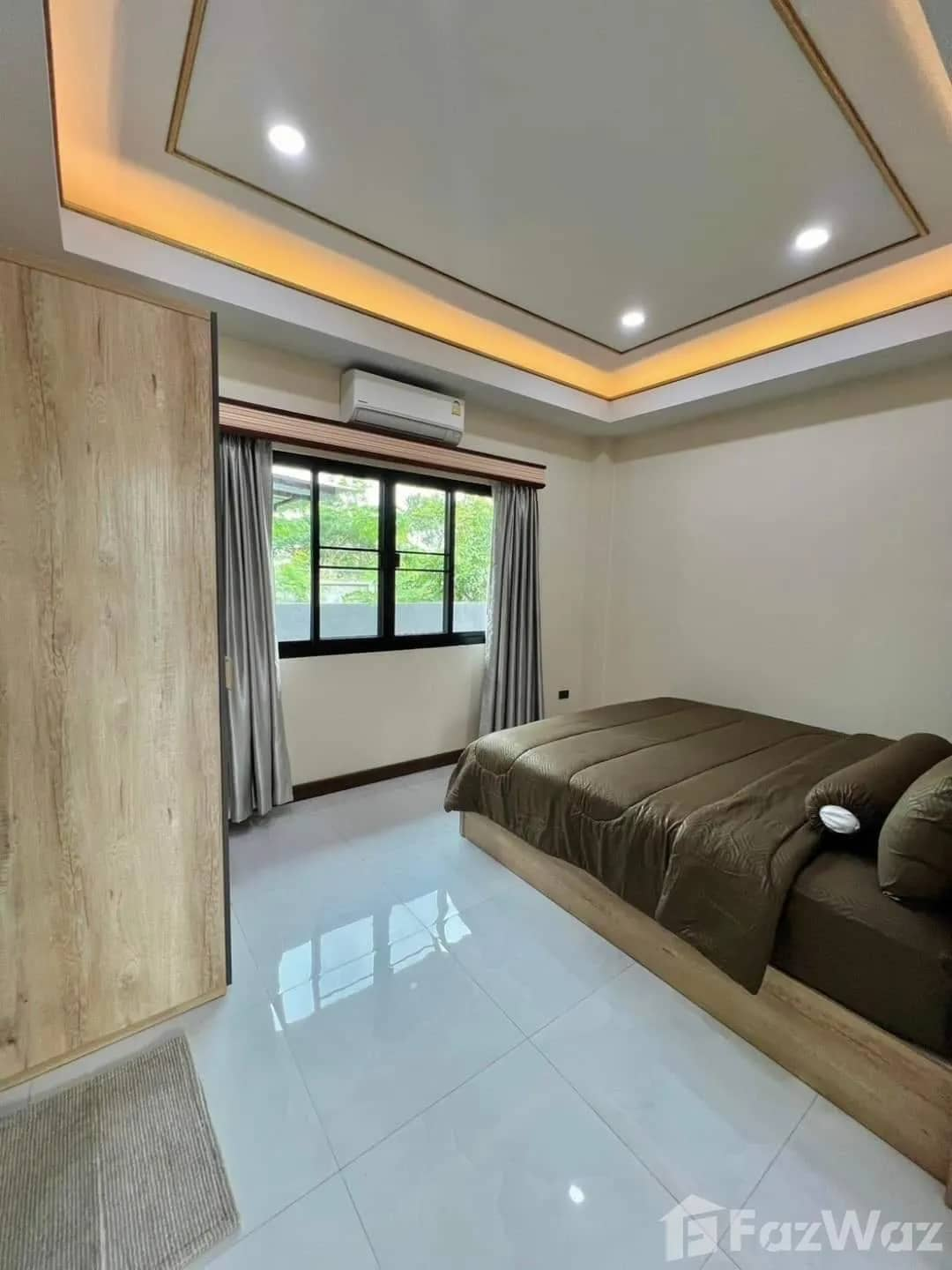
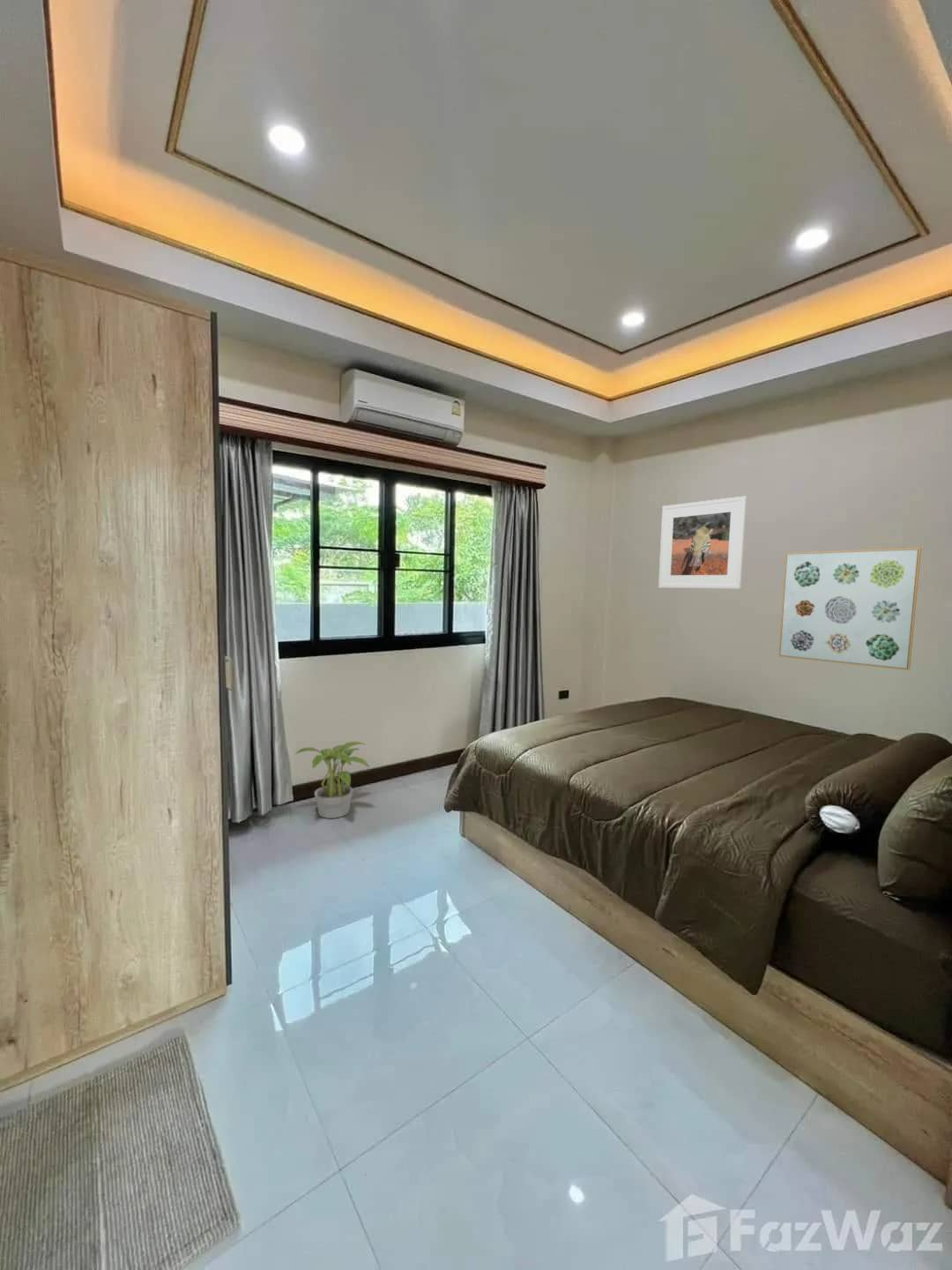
+ potted plant [294,741,370,819]
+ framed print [658,496,747,590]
+ wall art [777,547,922,671]
